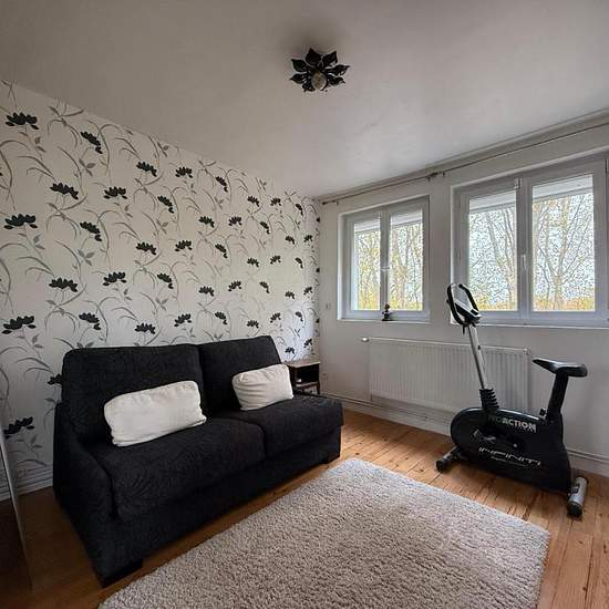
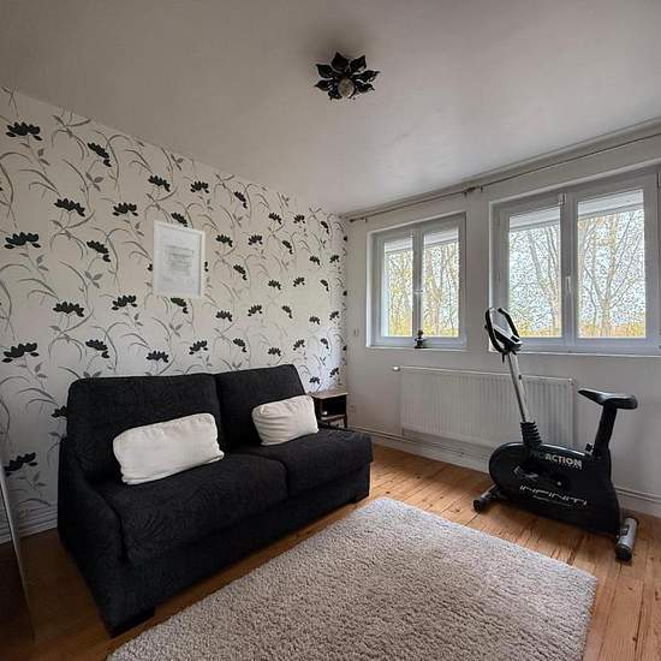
+ wall art [150,219,207,302]
